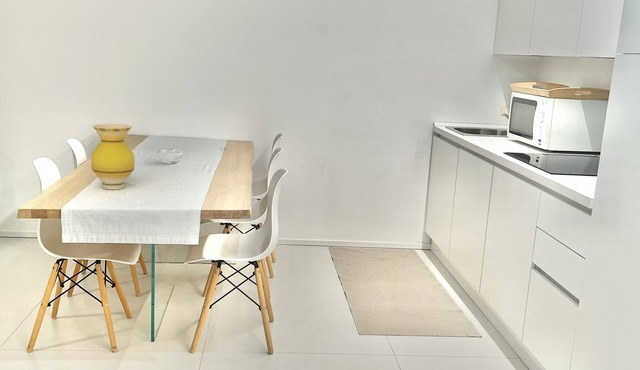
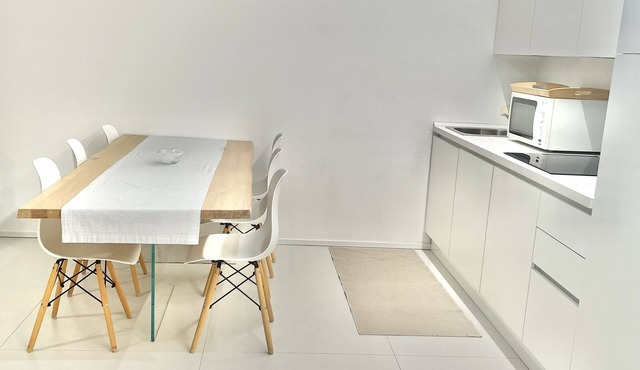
- vase [90,123,135,191]
